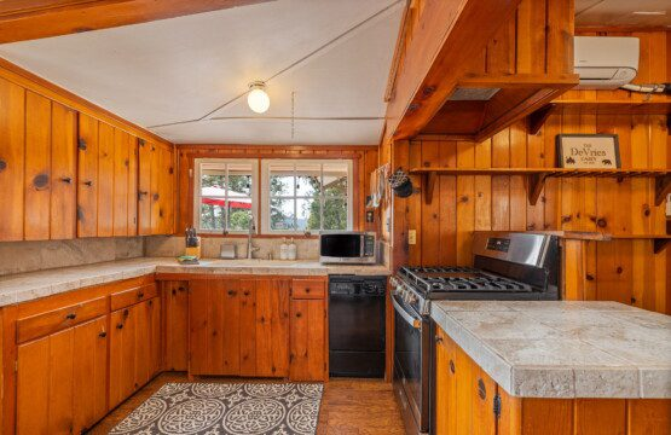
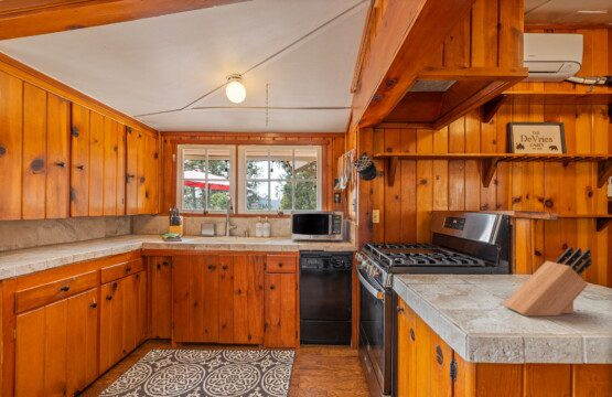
+ knife block [503,246,593,318]
